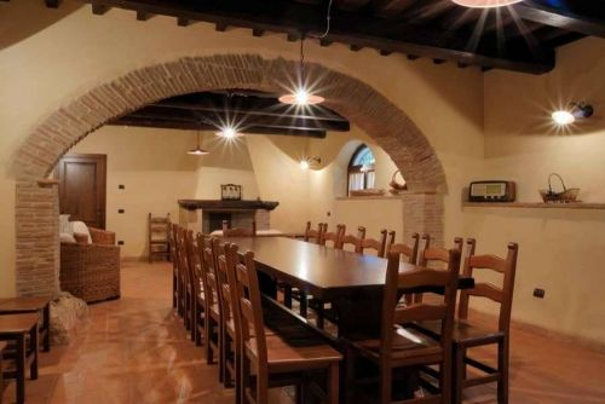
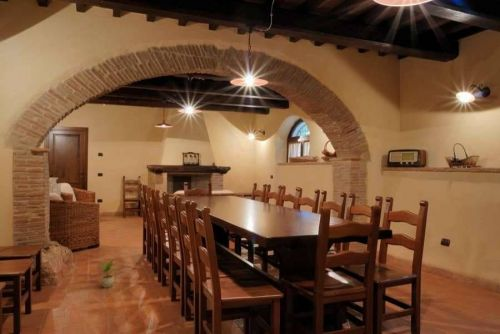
+ potted plant [97,259,119,289]
